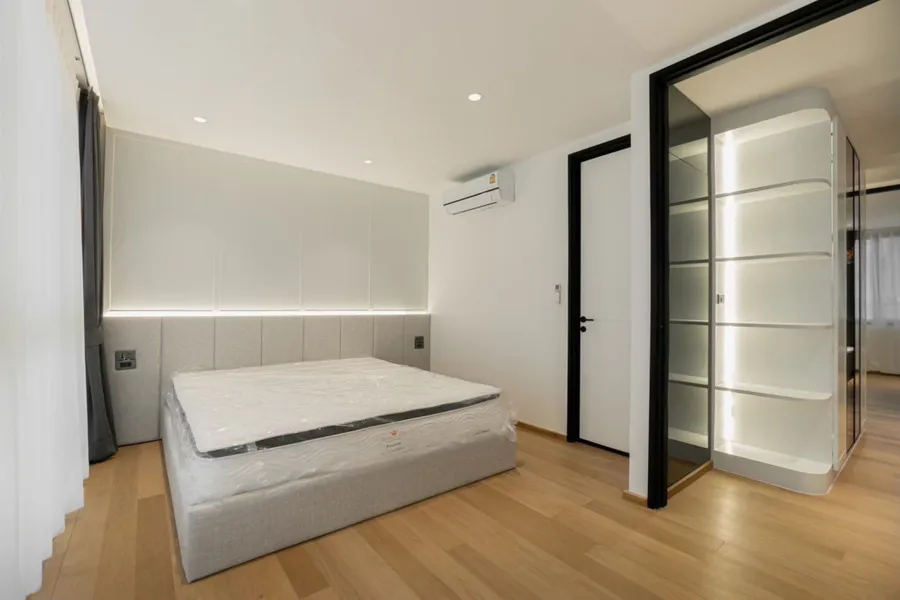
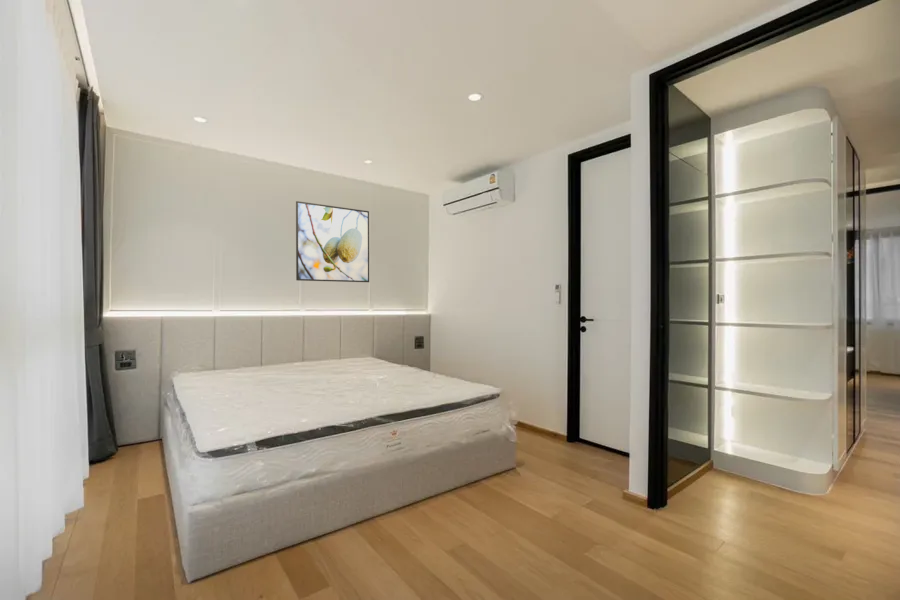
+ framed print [295,200,370,283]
